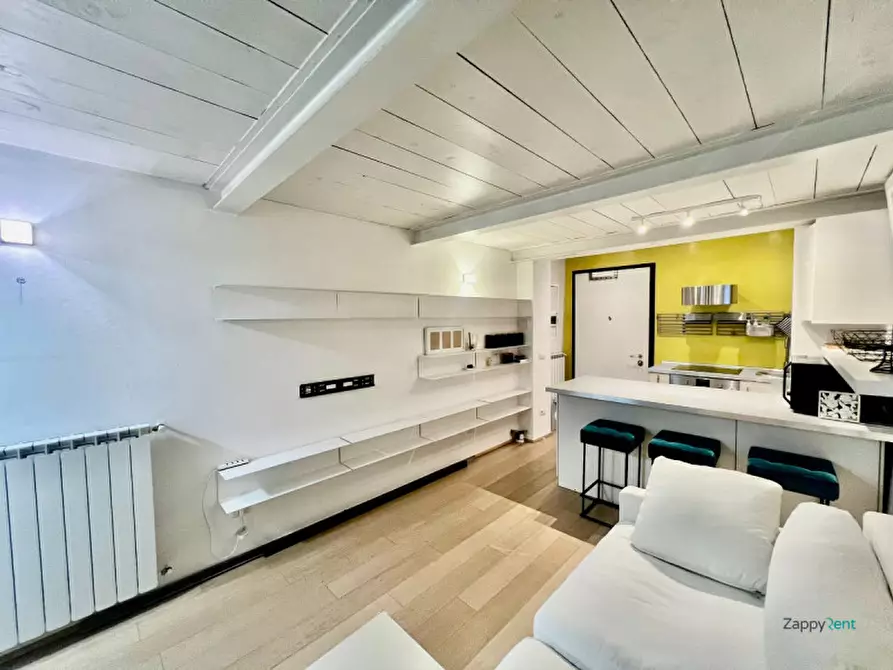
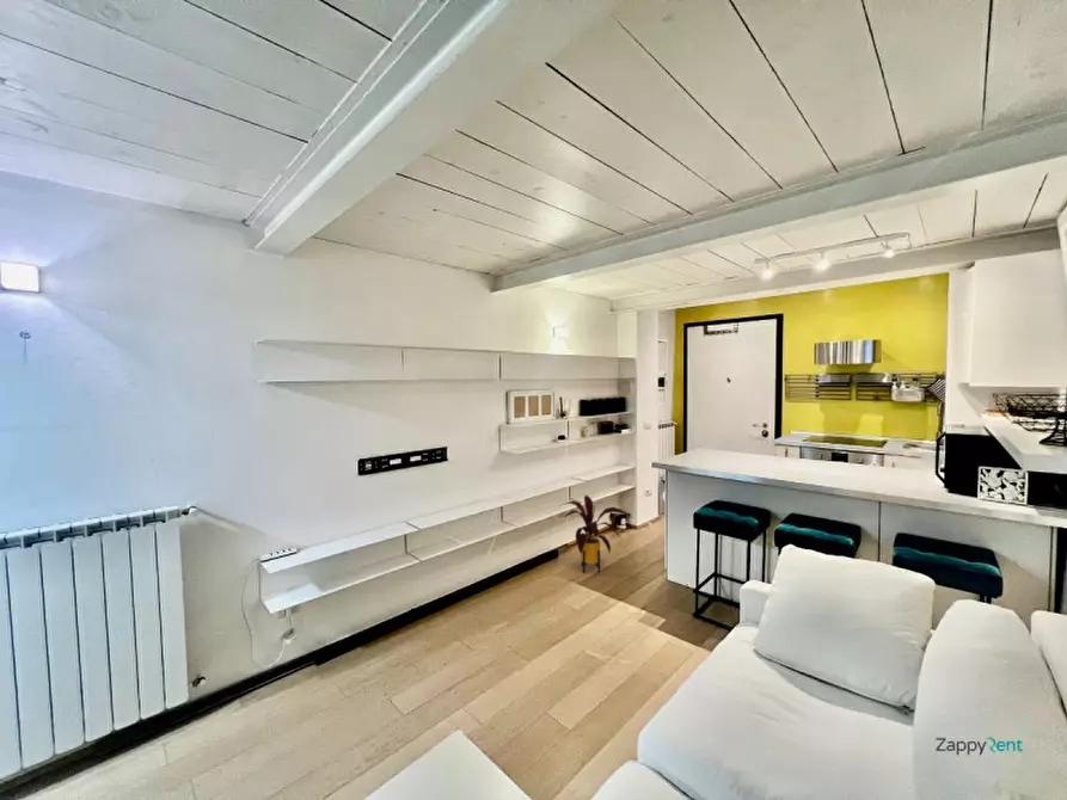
+ house plant [559,494,630,574]
